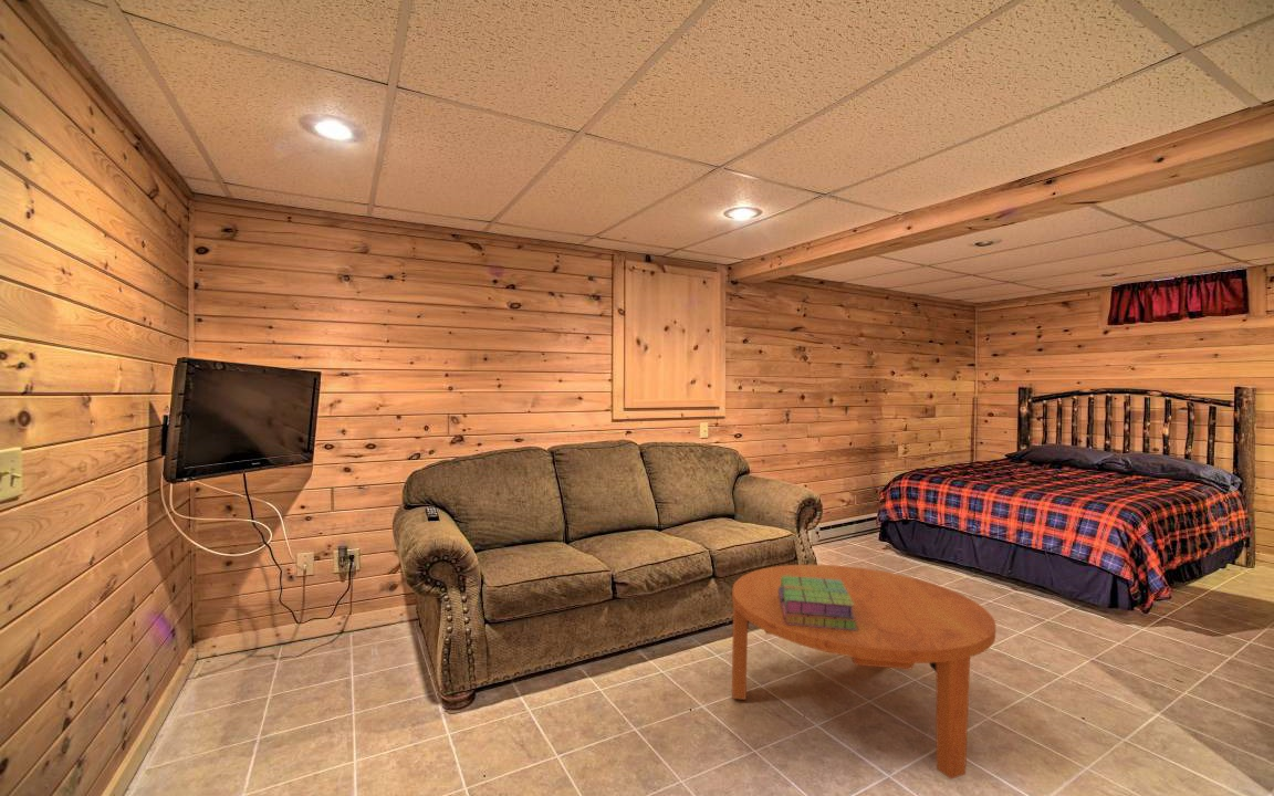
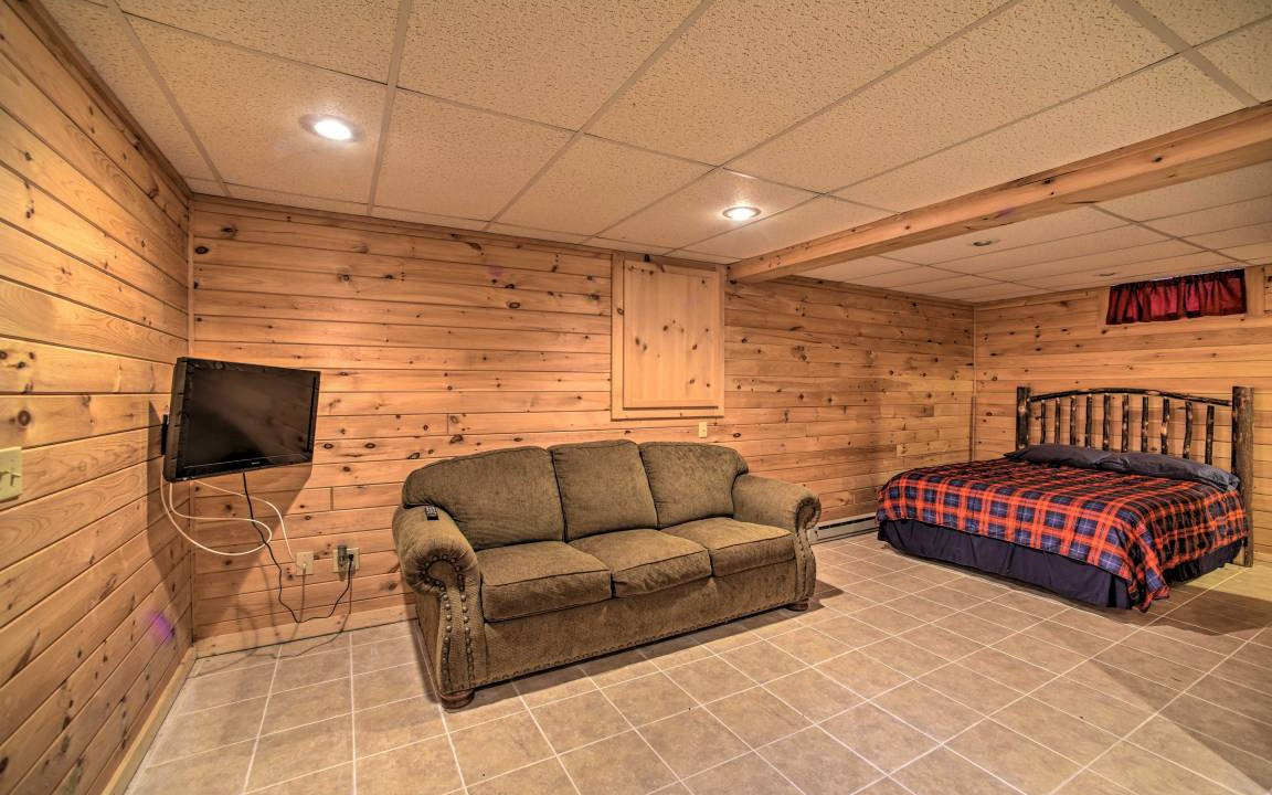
- stack of books [779,576,858,630]
- coffee table [731,564,996,779]
